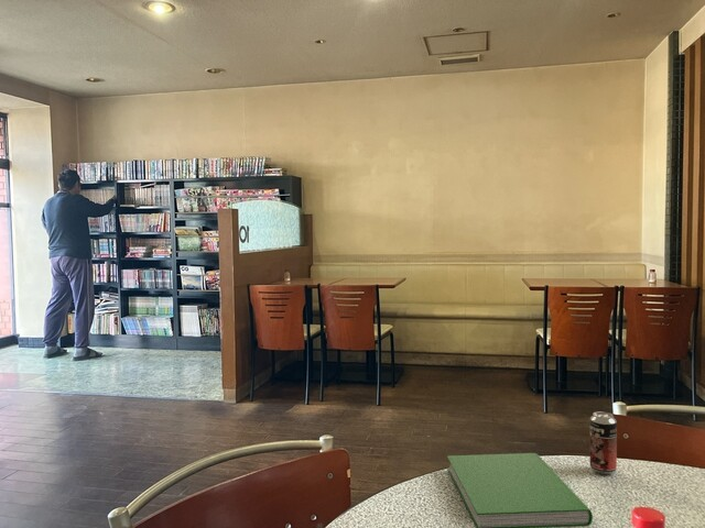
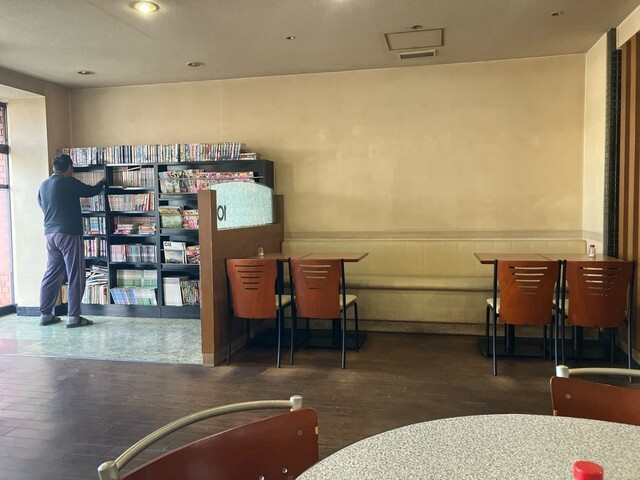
- beverage can [589,410,618,475]
- hardcover book [446,452,594,528]
